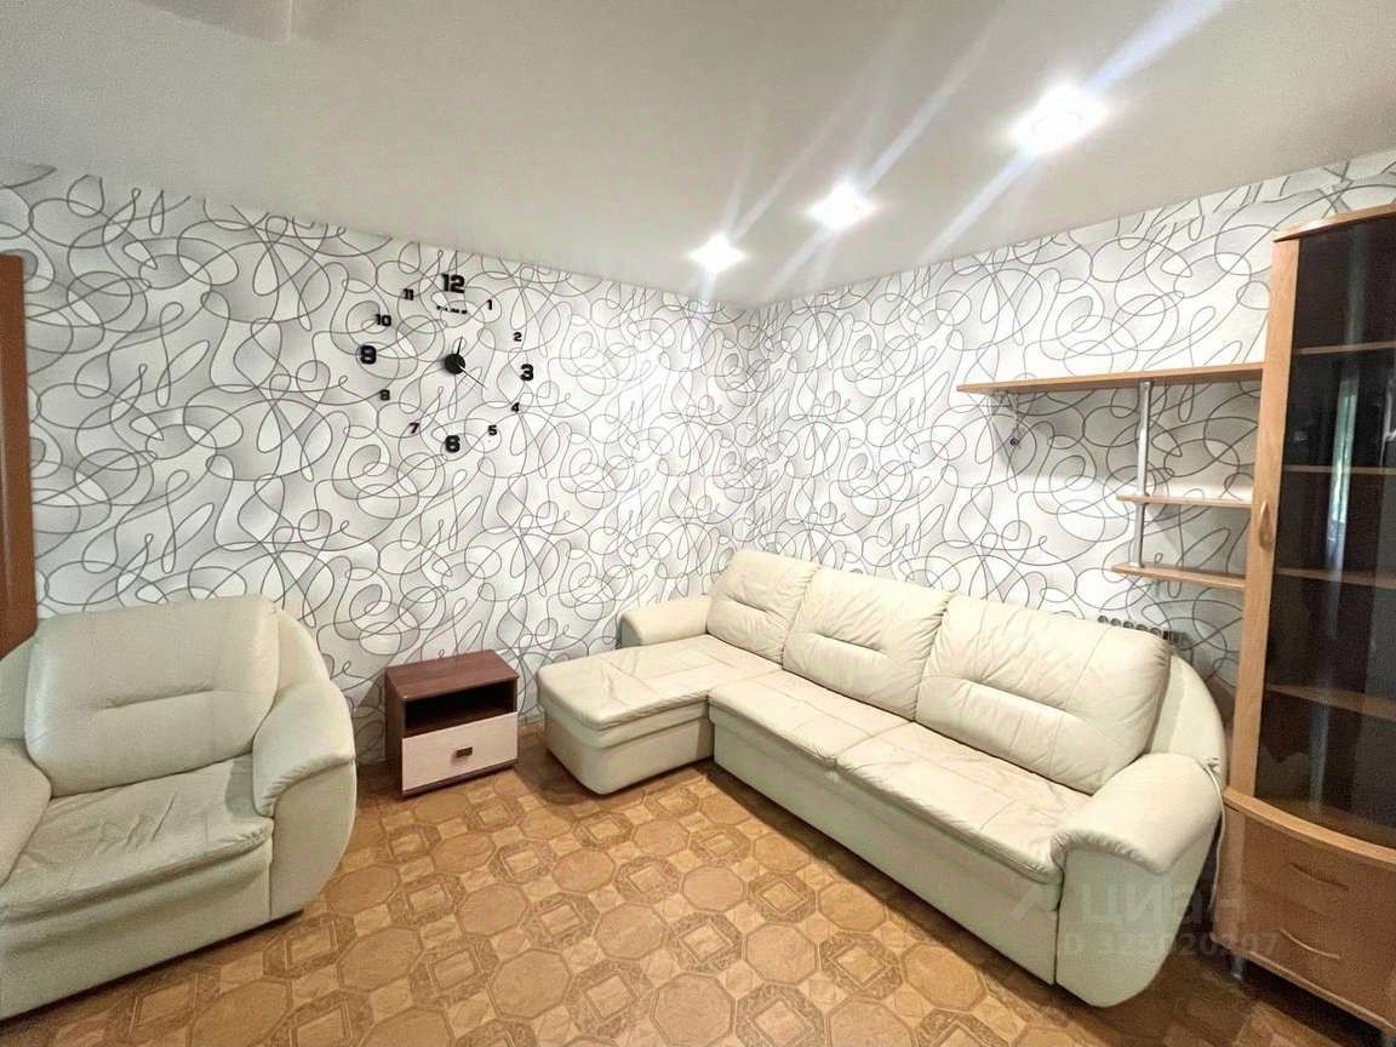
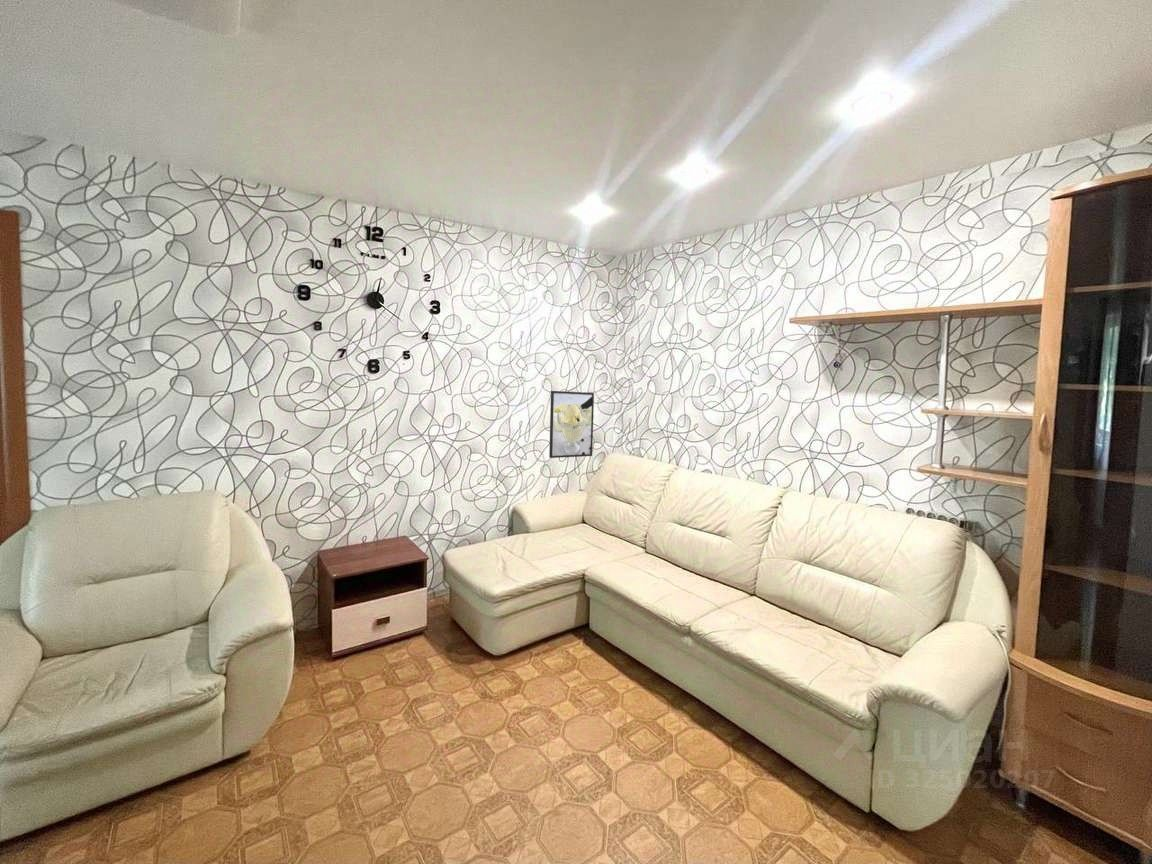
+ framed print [548,390,595,459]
